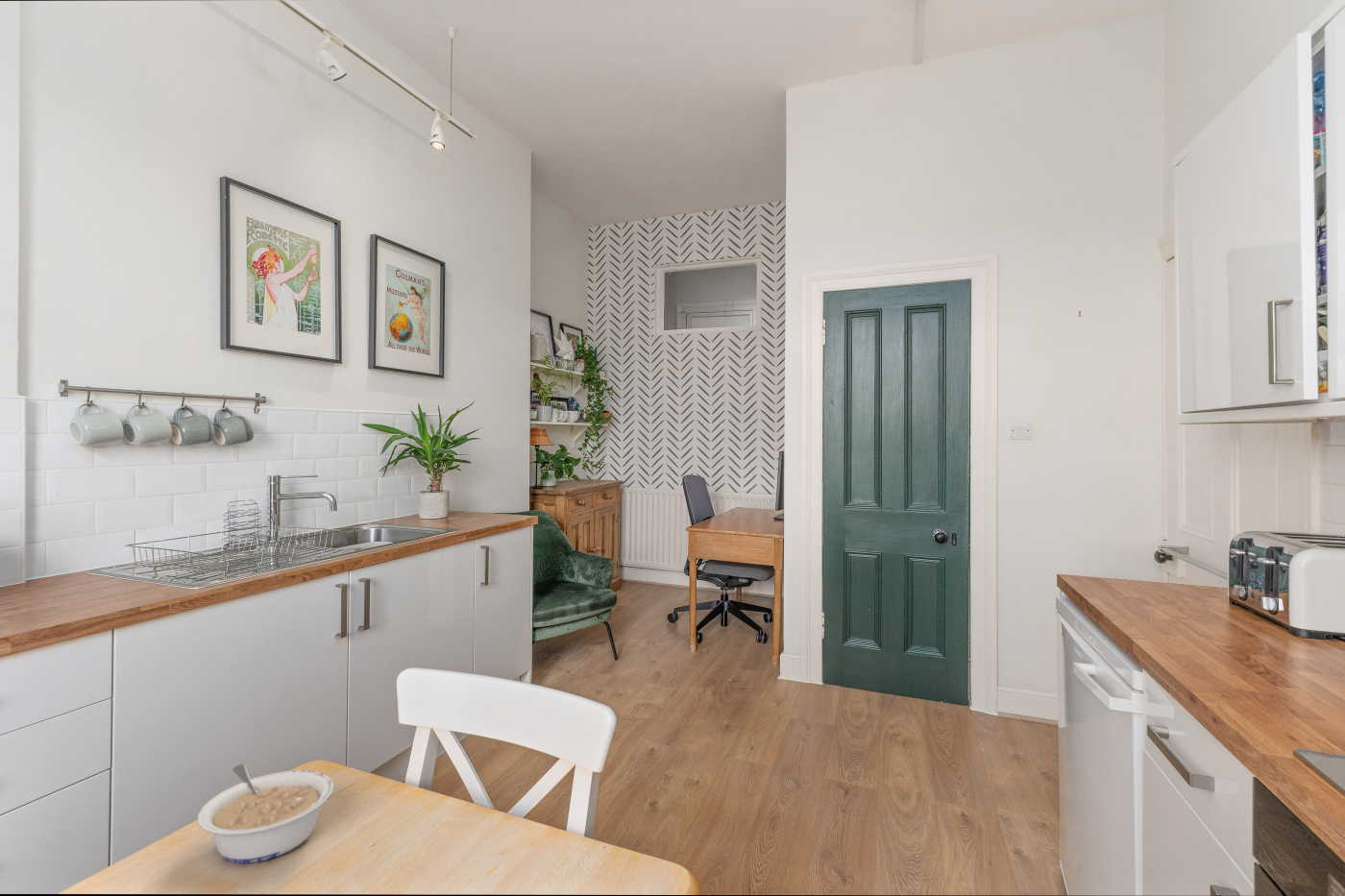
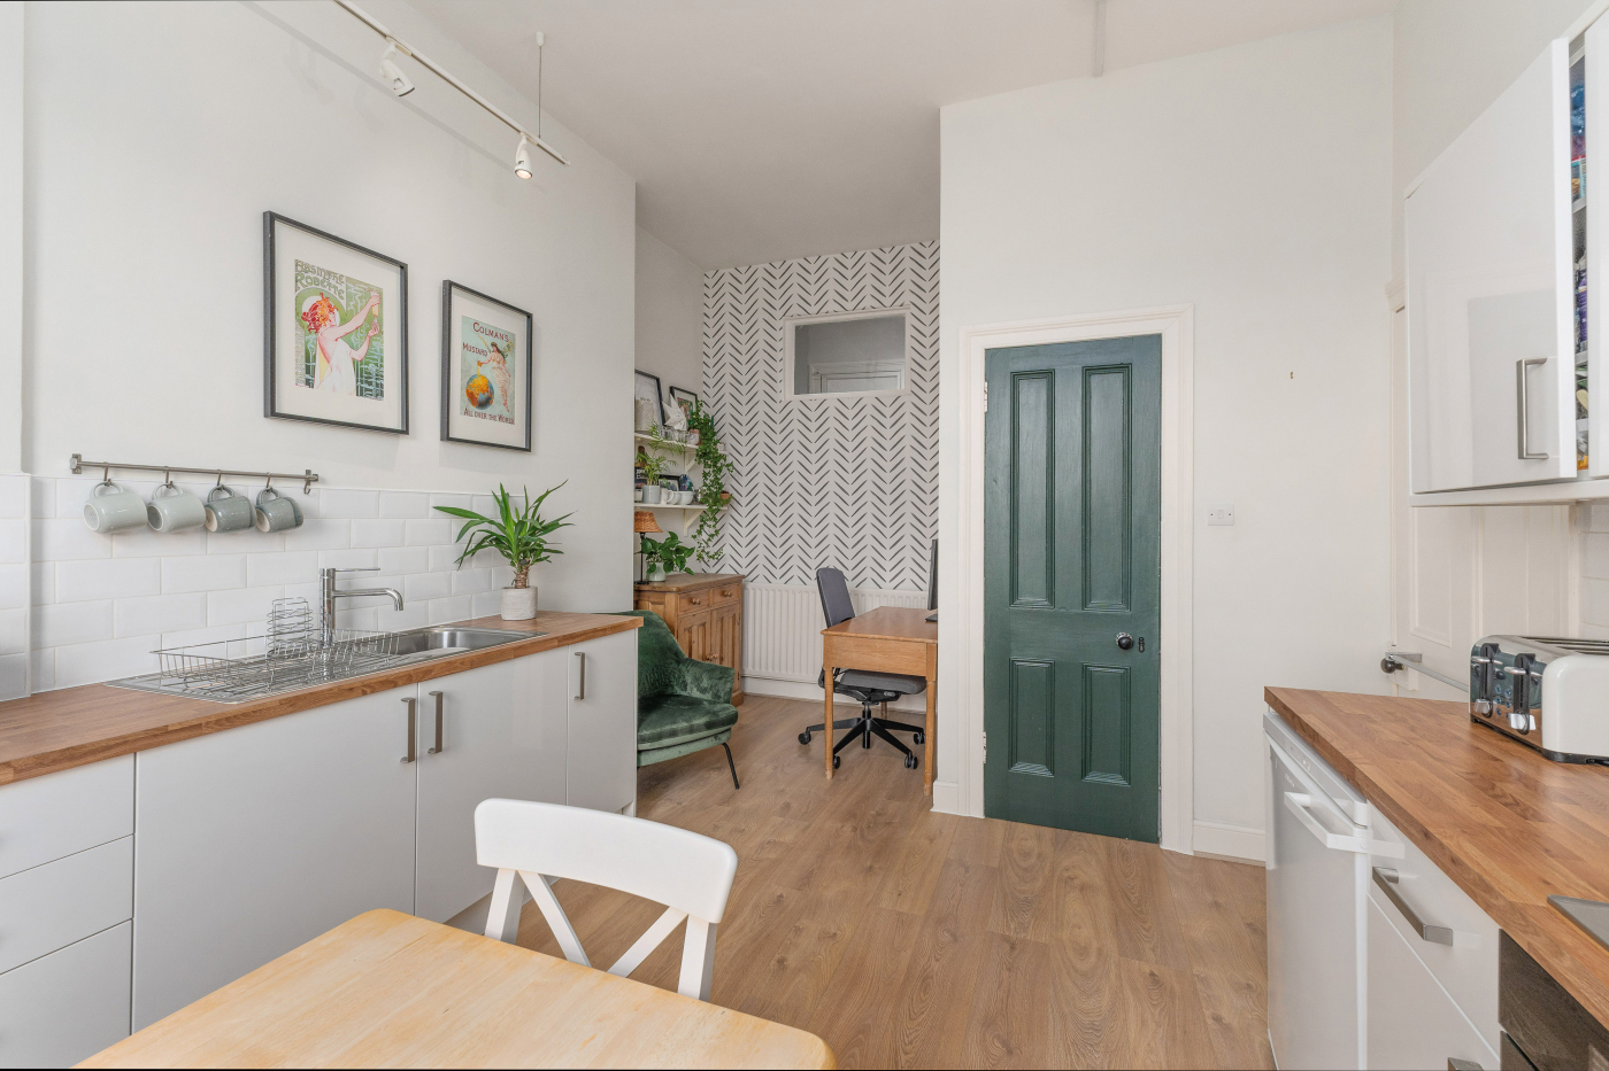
- legume [197,763,334,864]
